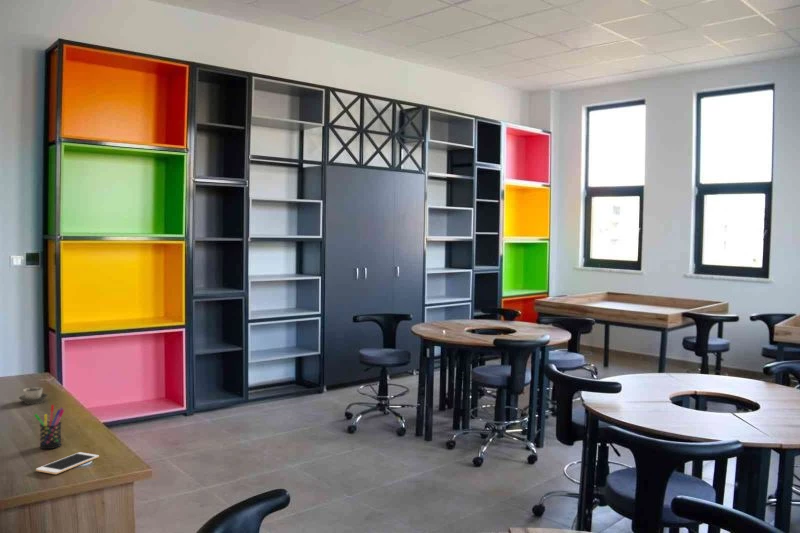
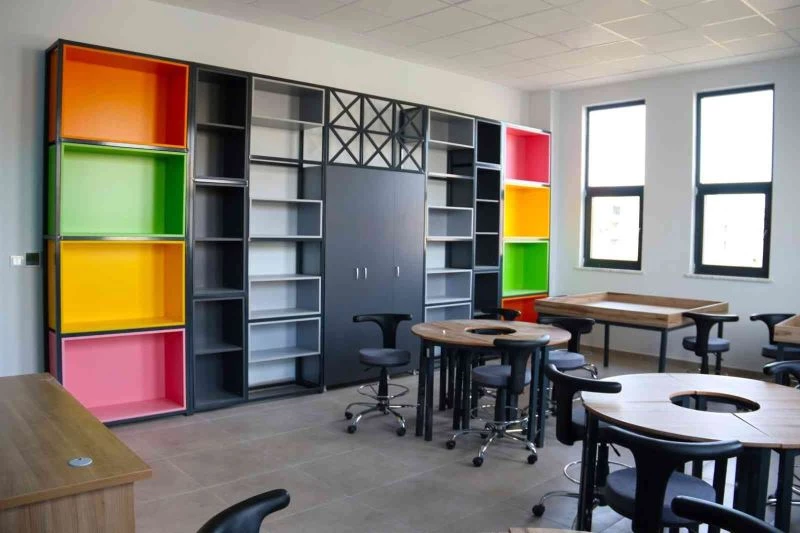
- cup [18,386,49,405]
- cell phone [35,451,100,475]
- pen holder [33,404,65,450]
